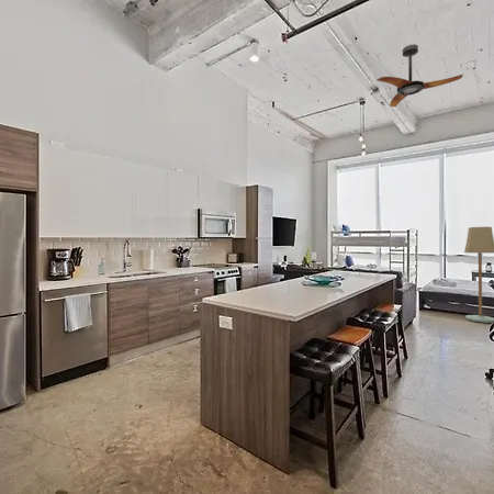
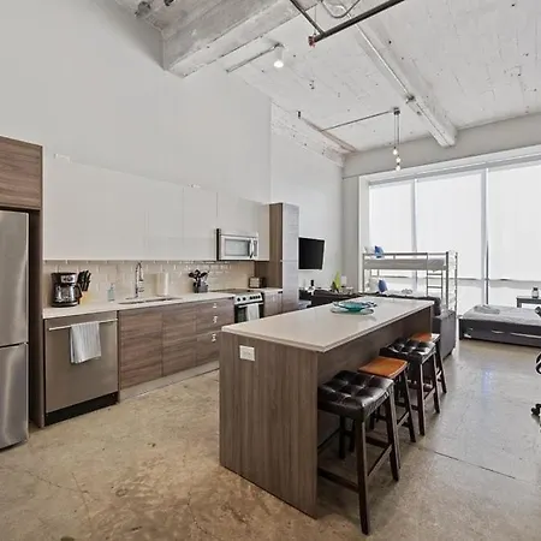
- floor lamp [463,226,494,324]
- ceiling fan [375,43,464,108]
